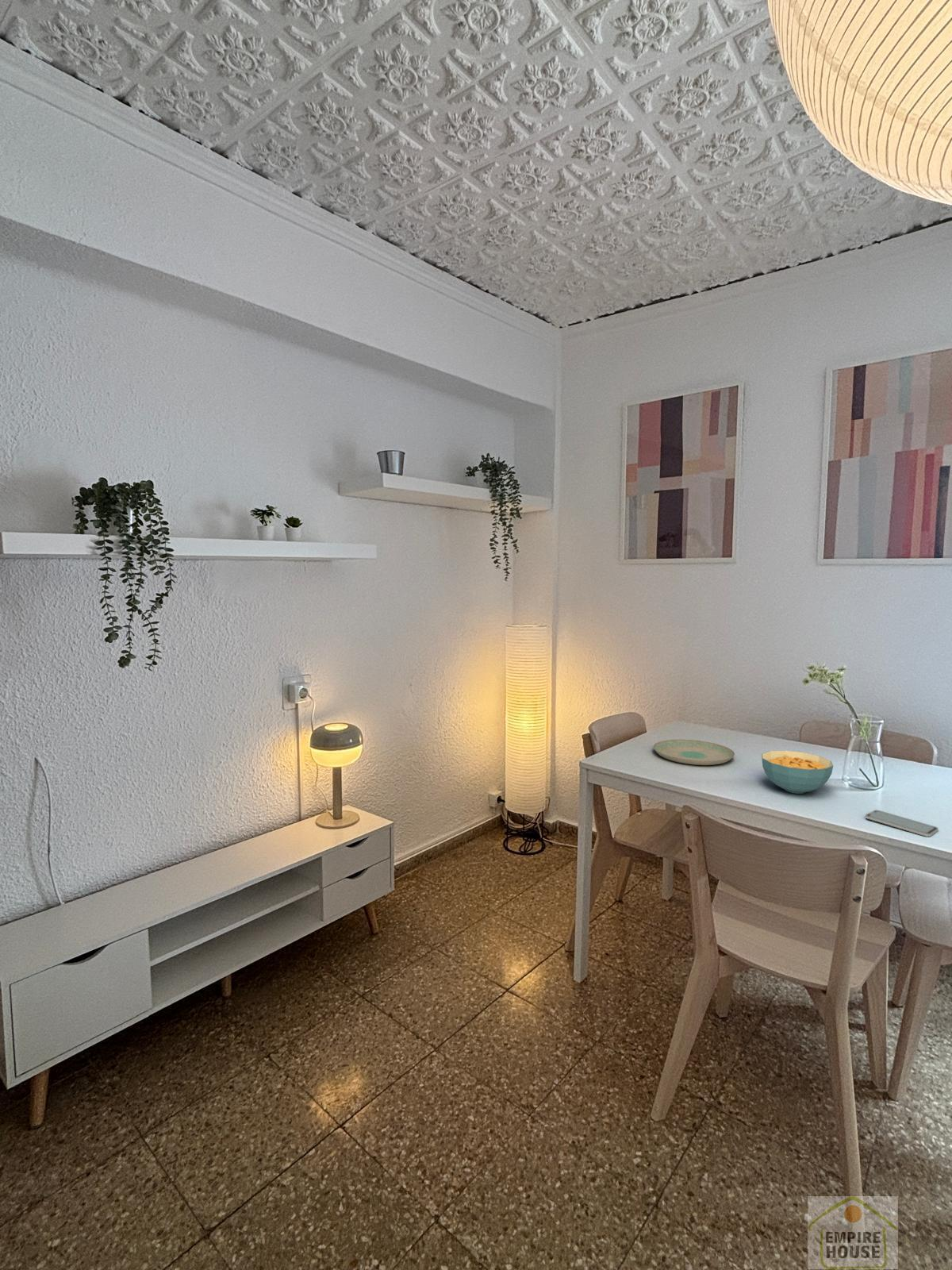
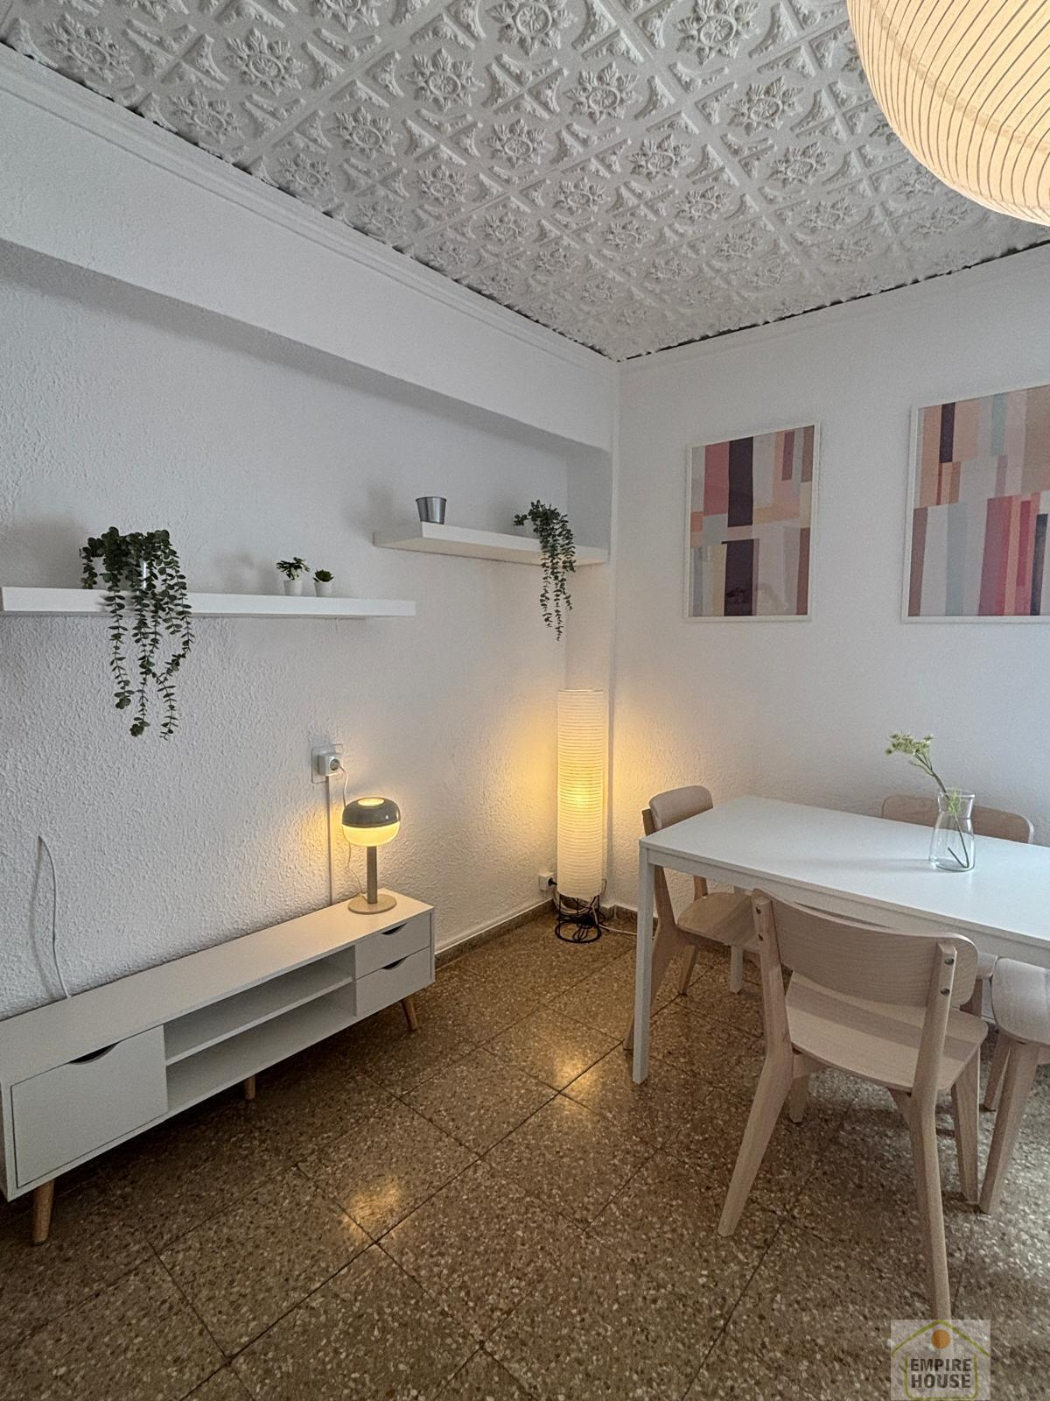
- plate [653,739,735,766]
- cereal bowl [761,750,834,795]
- smartphone [865,809,939,837]
